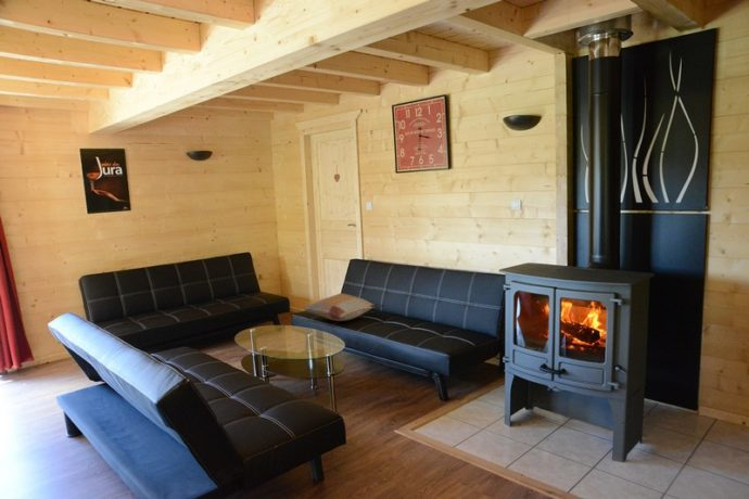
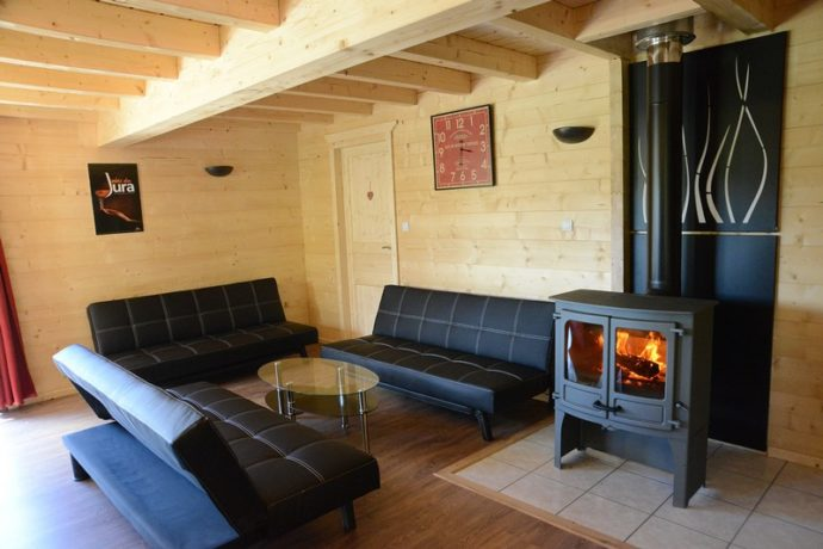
- decorative pillow [302,292,385,322]
